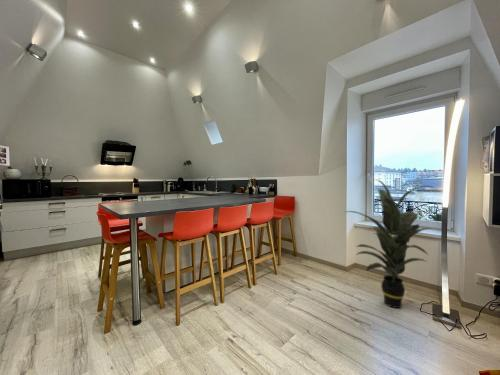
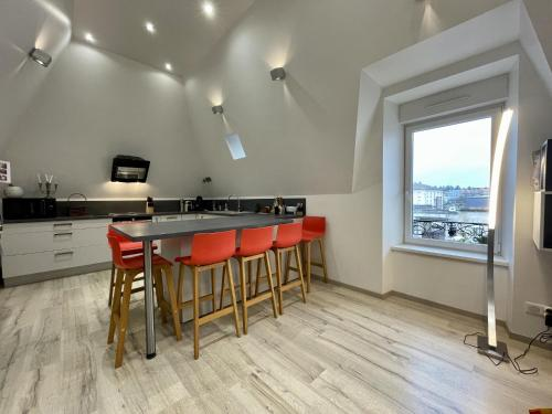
- indoor plant [346,178,436,309]
